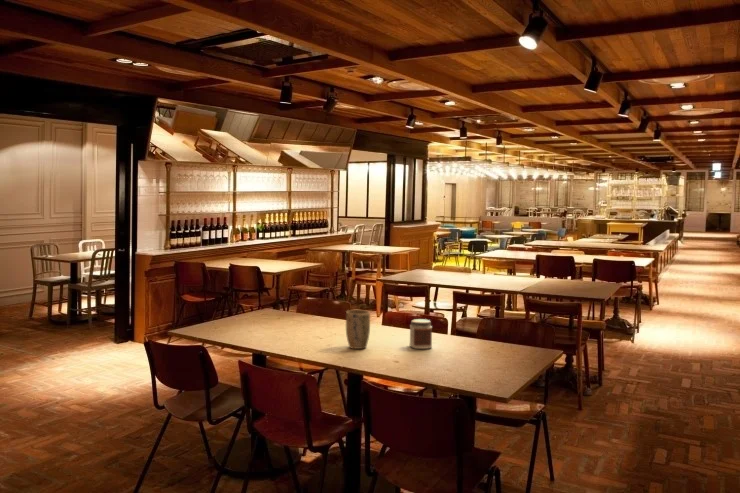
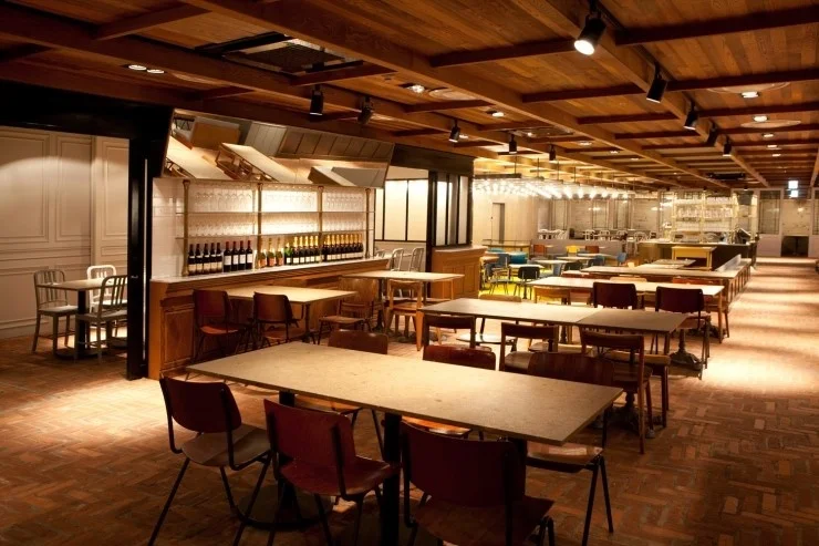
- jar [408,318,433,350]
- plant pot [345,309,371,350]
